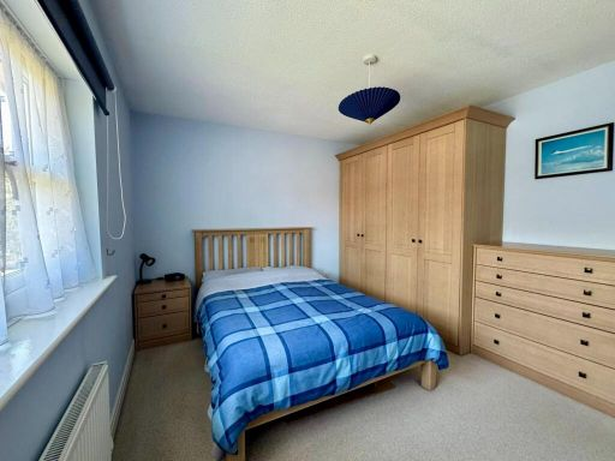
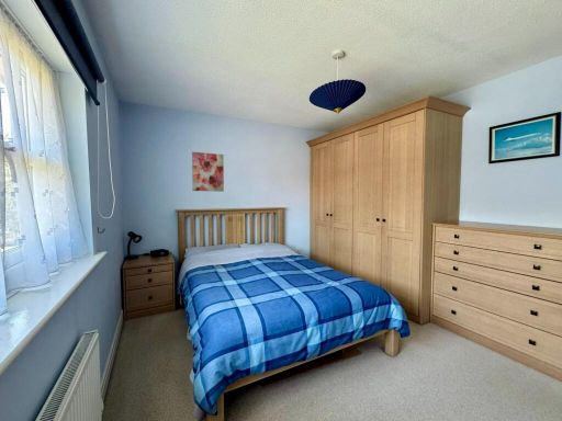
+ wall art [191,151,225,193]
